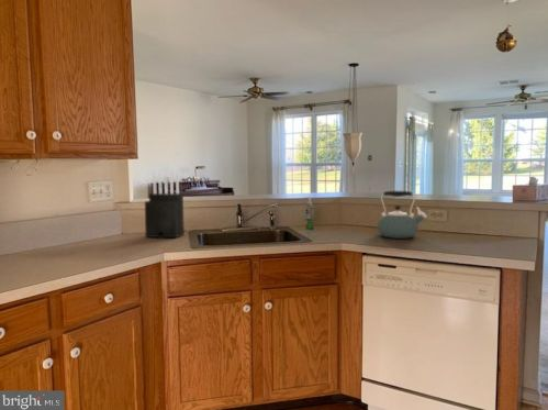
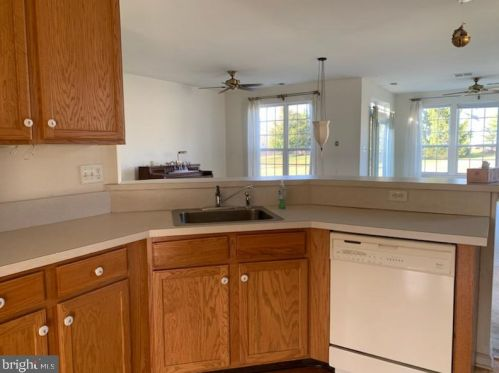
- kettle [376,190,428,240]
- knife block [144,171,186,239]
